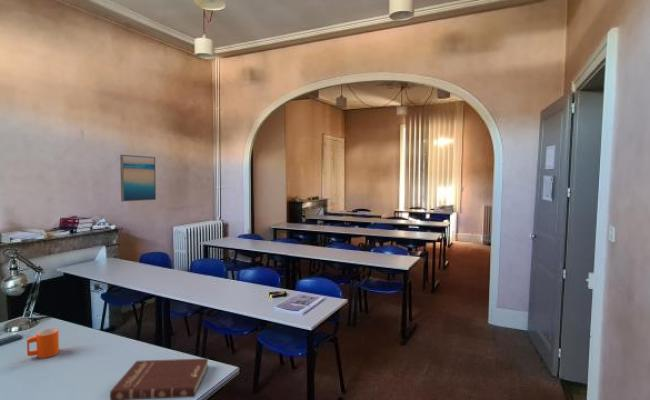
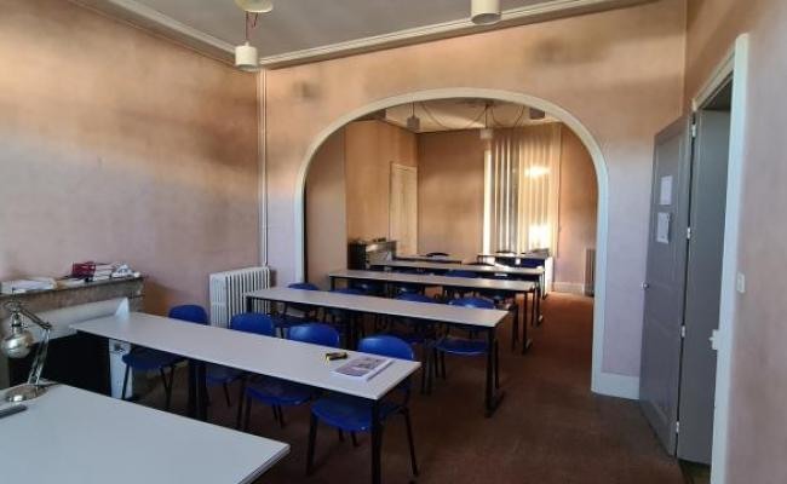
- wall art [119,154,157,203]
- book [109,357,209,400]
- mug [26,327,60,359]
